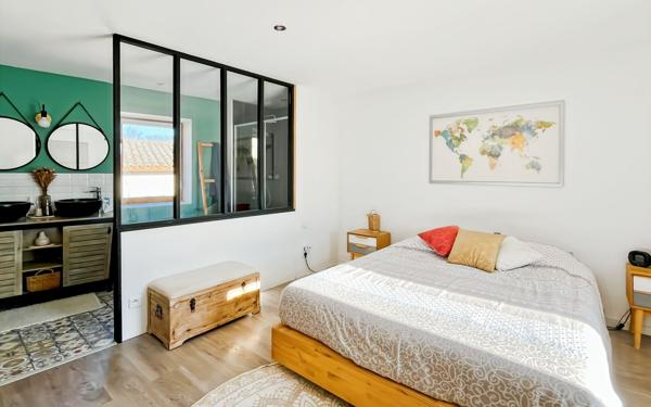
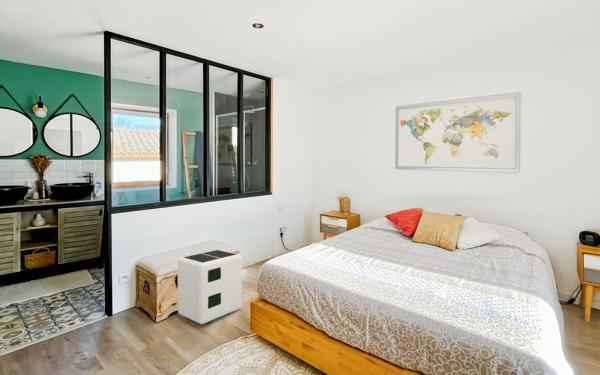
+ air purifier [177,249,243,325]
